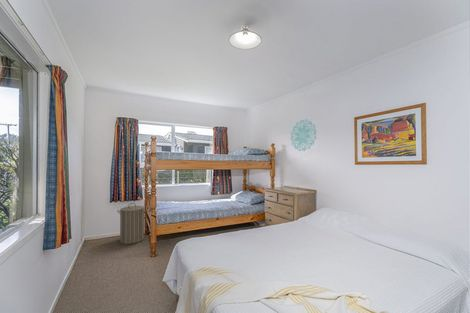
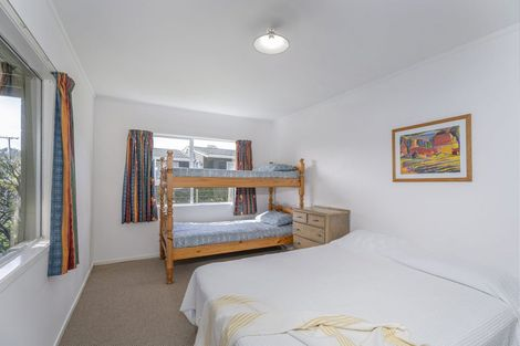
- wall decoration [290,118,318,152]
- laundry hamper [116,202,148,245]
